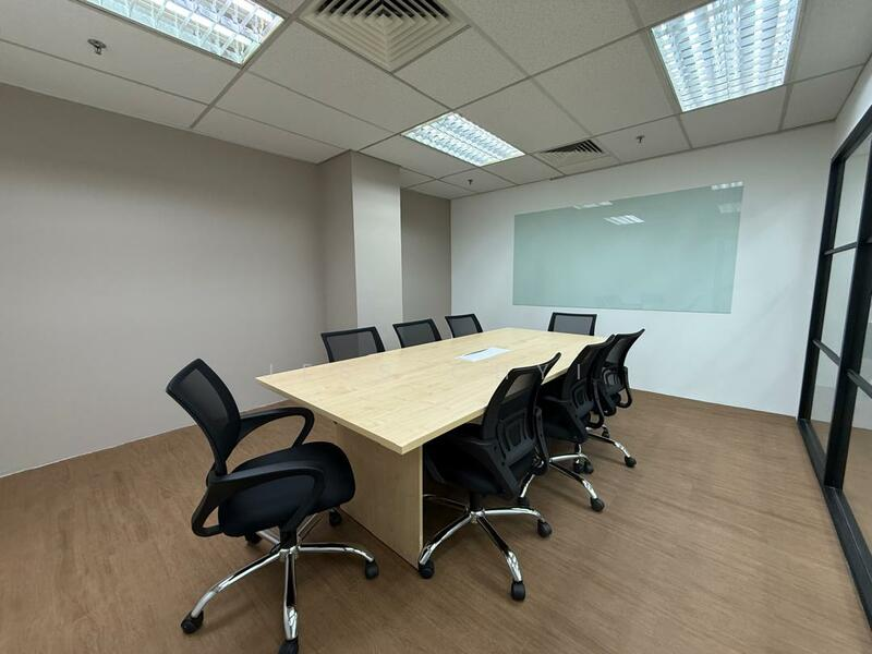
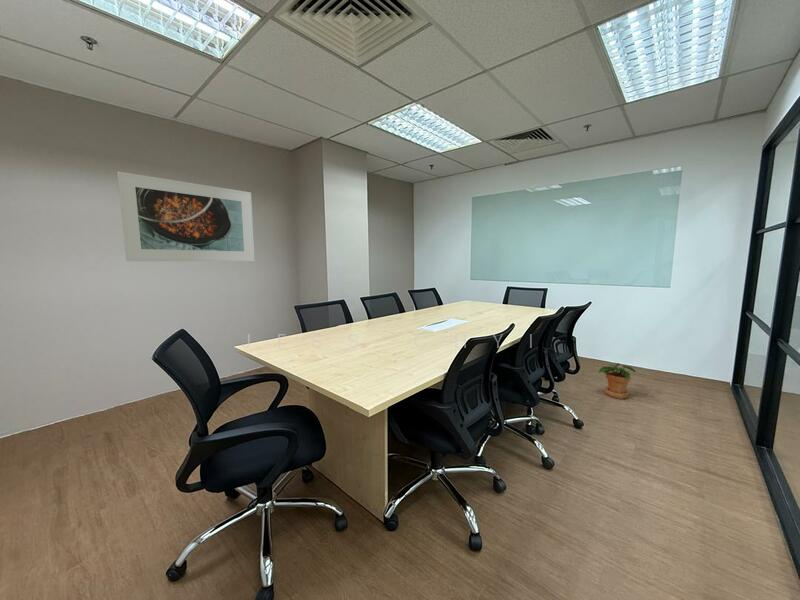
+ potted plant [597,362,637,400]
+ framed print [116,170,256,262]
